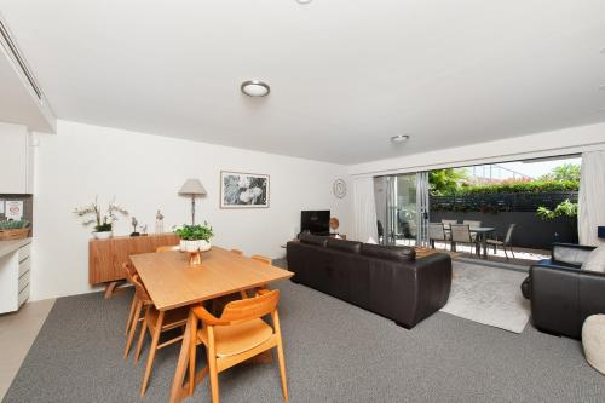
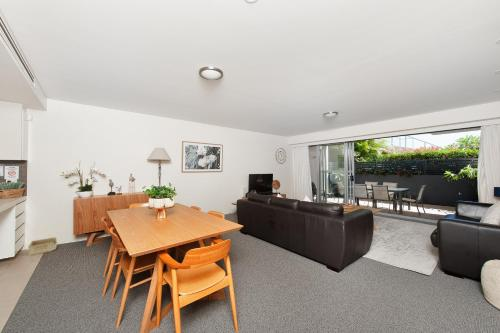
+ storage bin [27,236,58,256]
